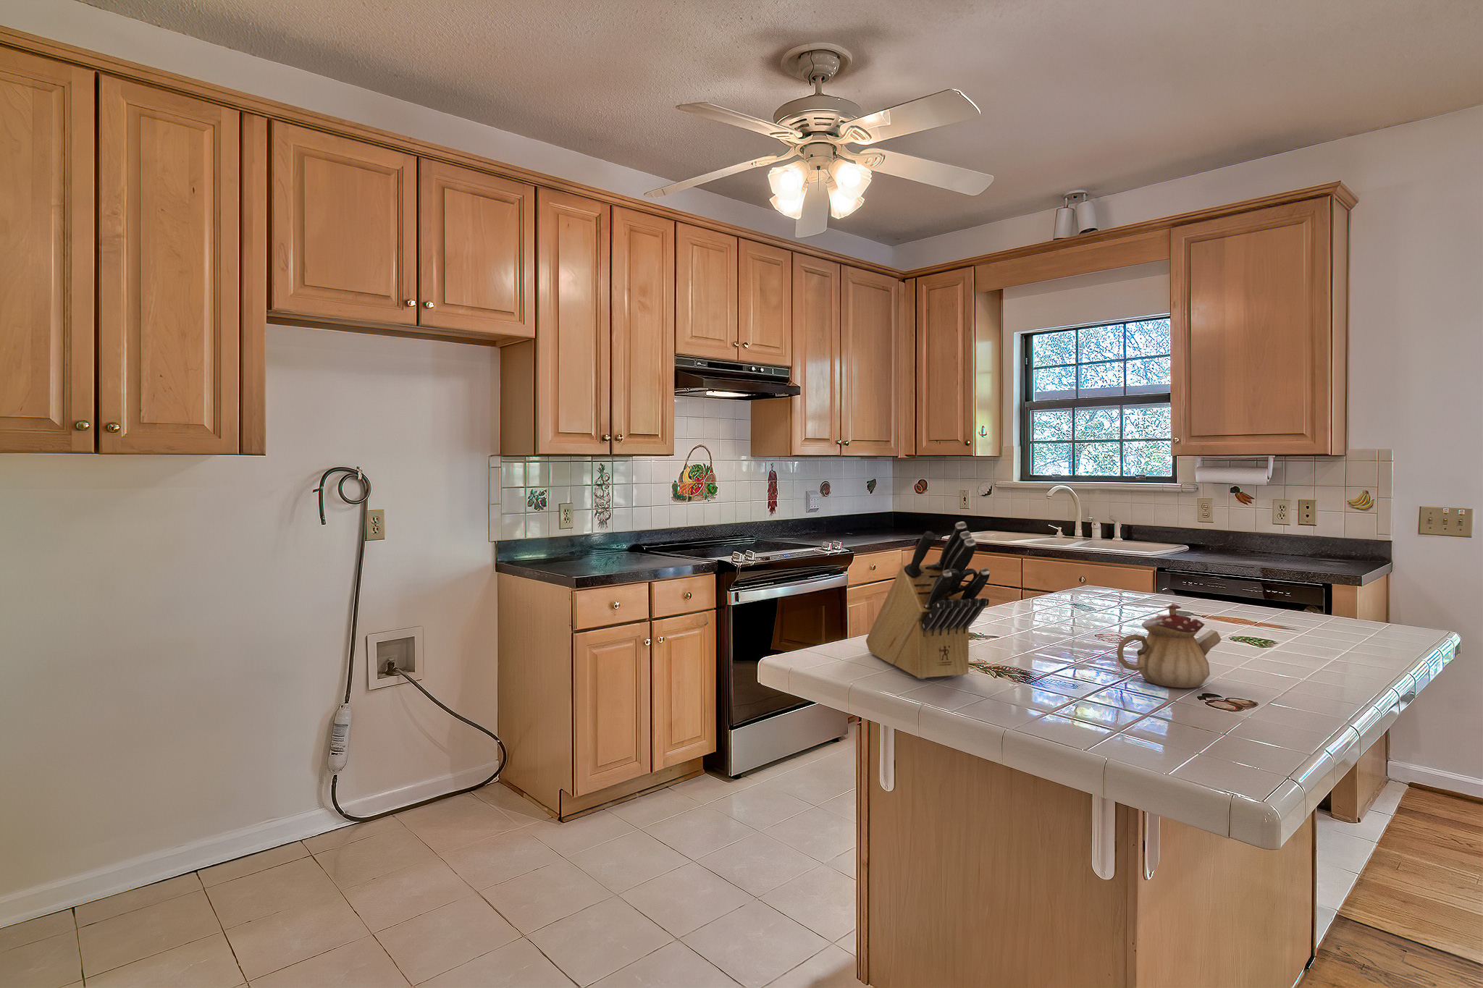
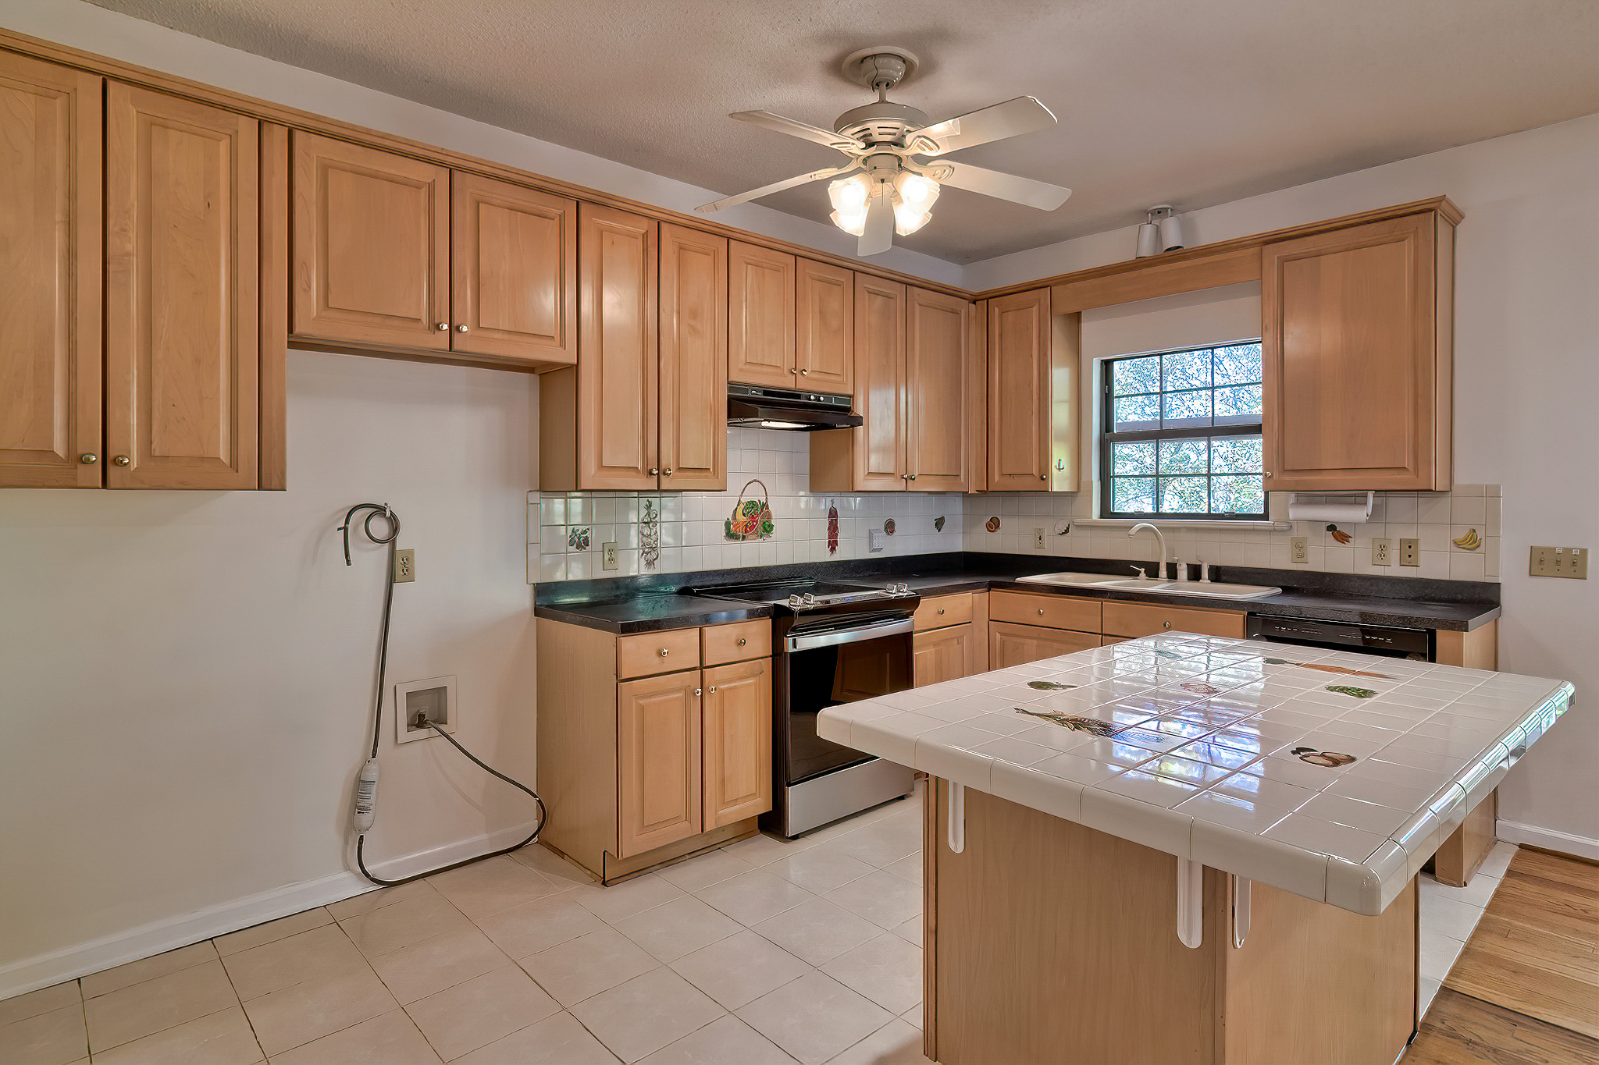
- teapot [1116,602,1223,688]
- knife block [866,522,990,679]
